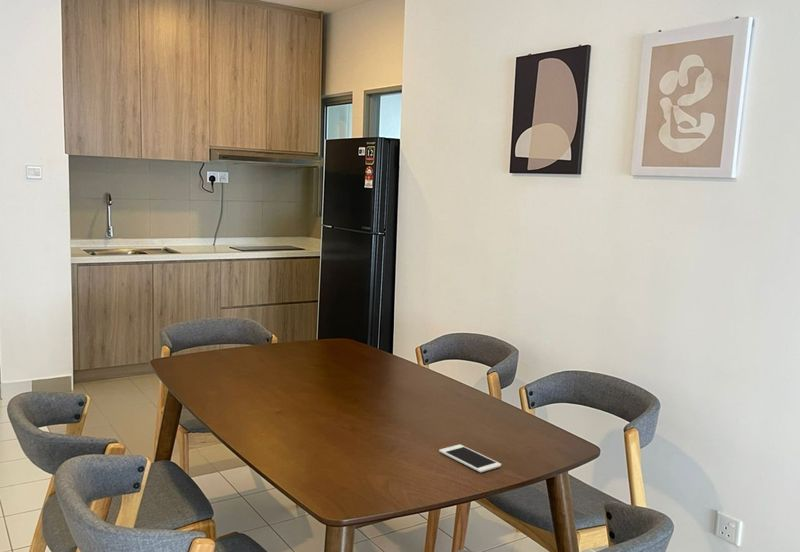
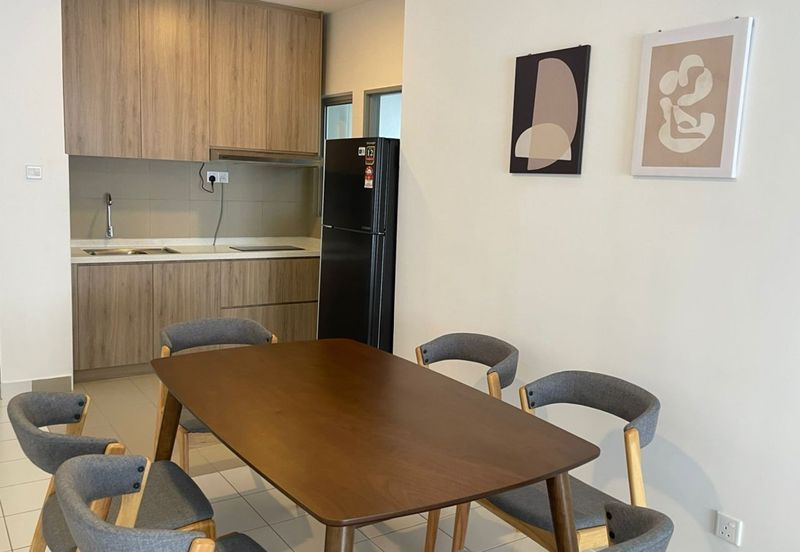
- cell phone [438,444,502,473]
